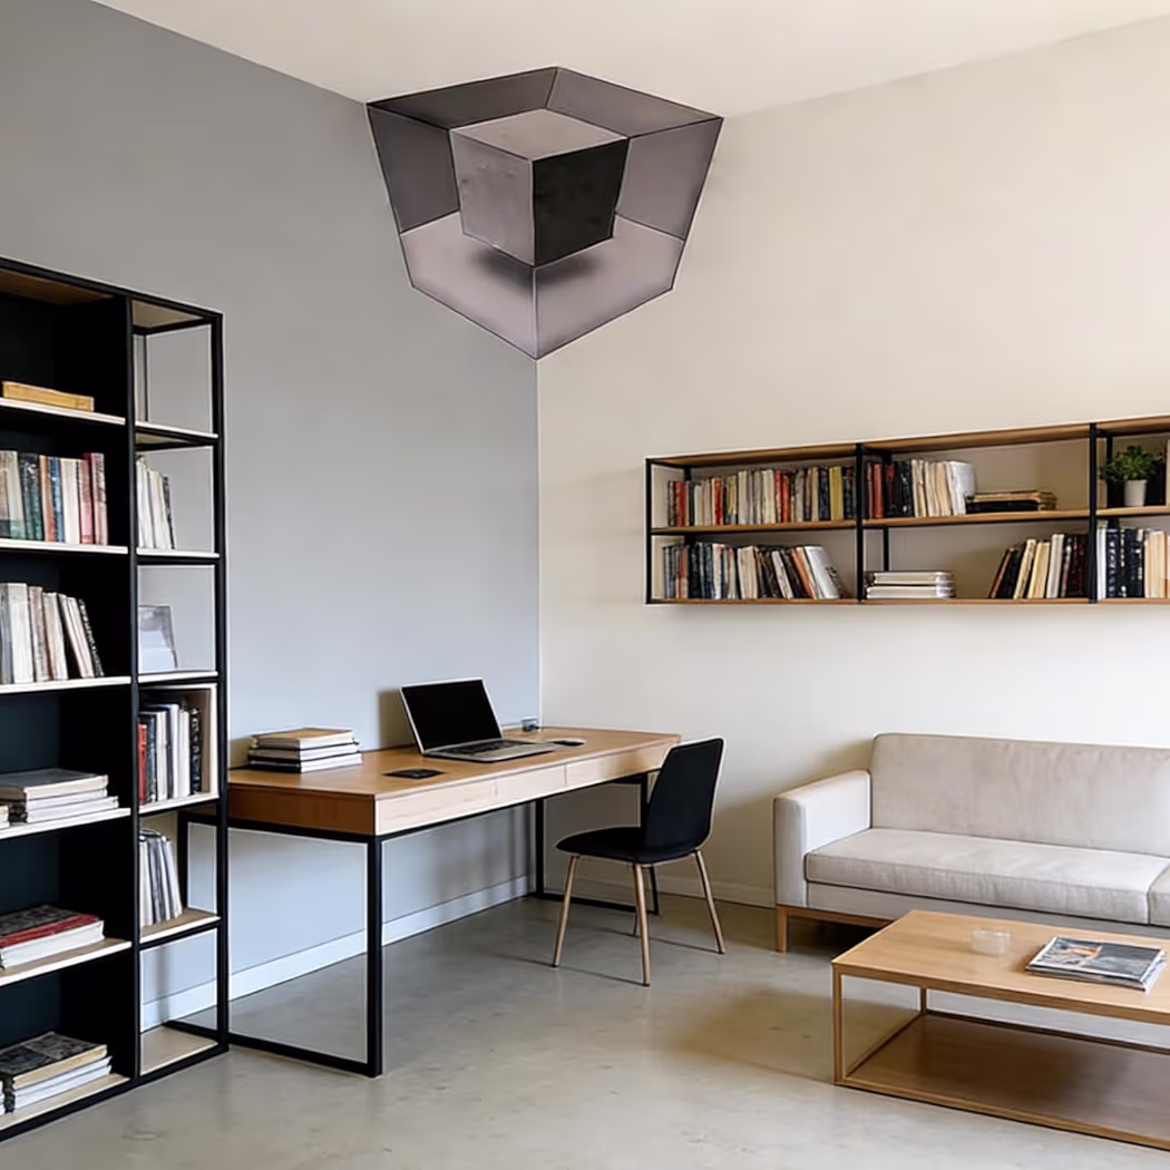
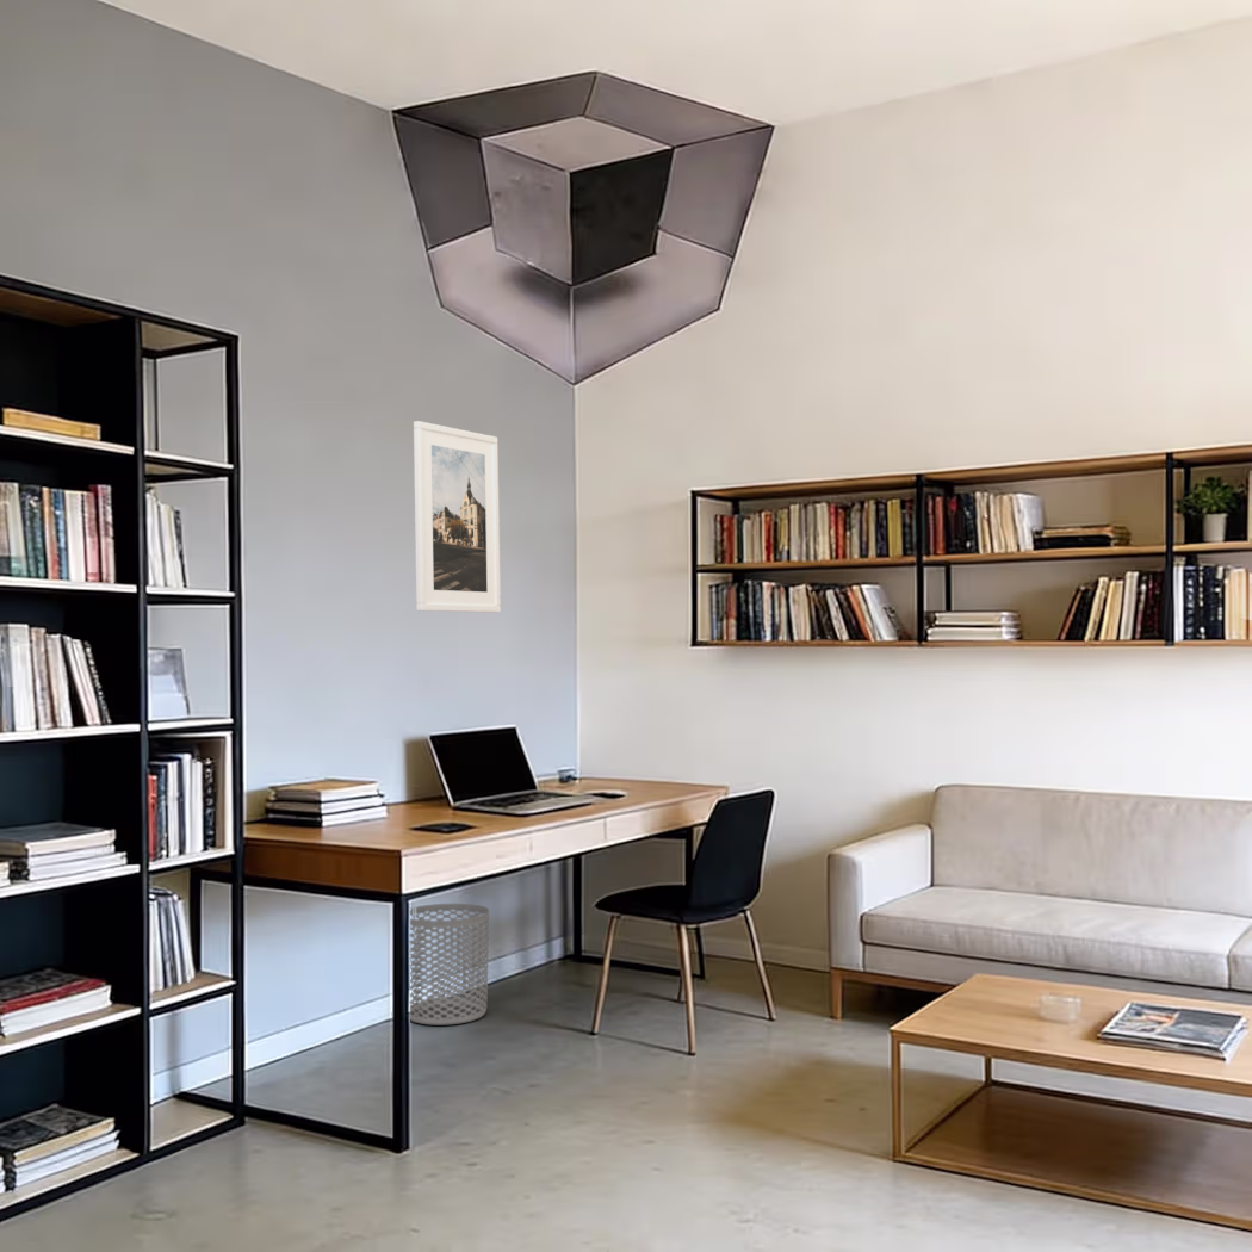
+ waste bin [409,903,490,1027]
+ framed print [413,420,502,614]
